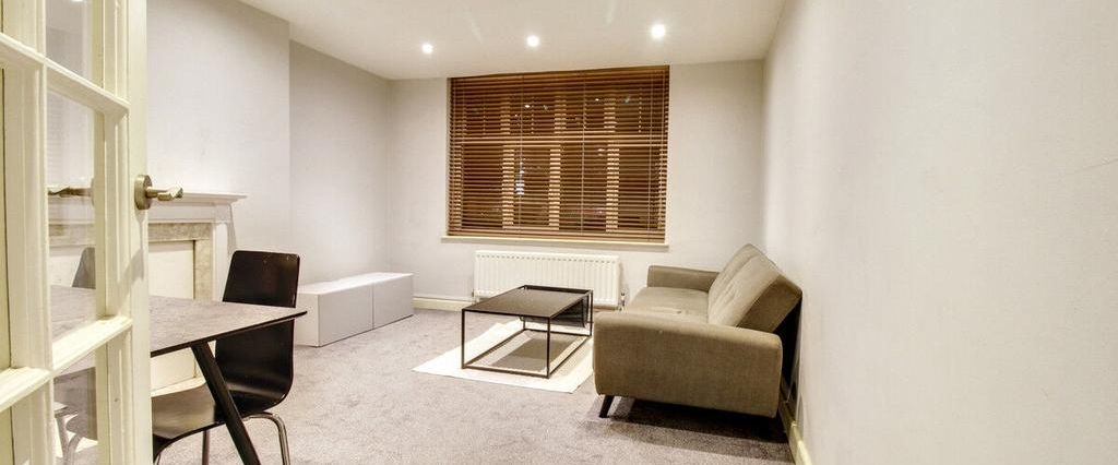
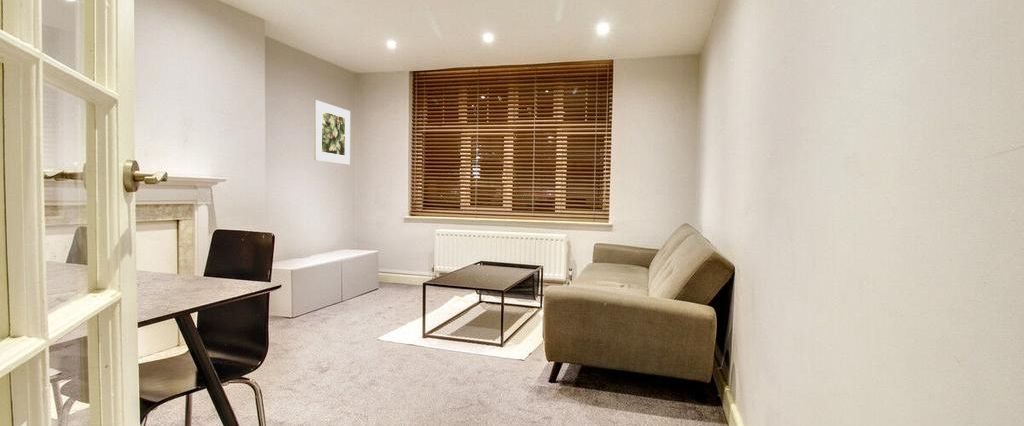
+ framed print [313,99,351,166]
